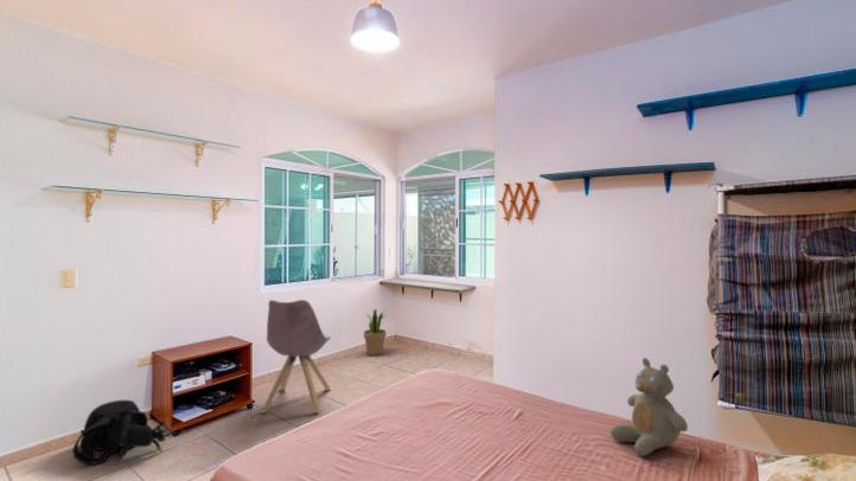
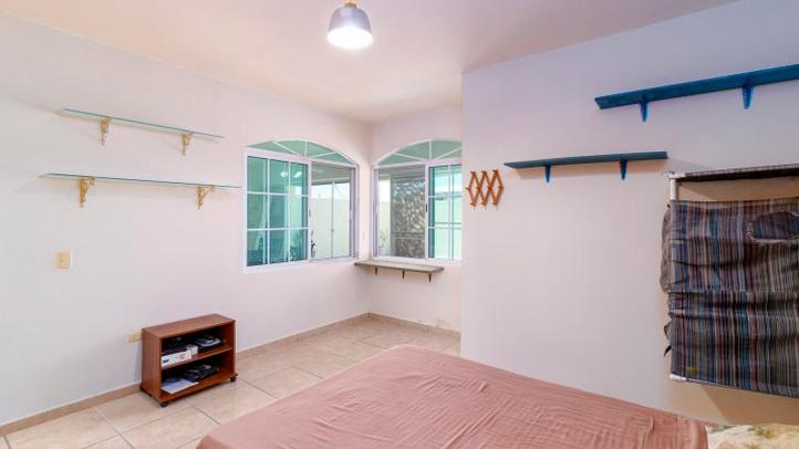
- chair [260,299,332,415]
- potted plant [363,308,389,357]
- teddy bear [609,357,689,457]
- tactical helmet [72,399,173,466]
